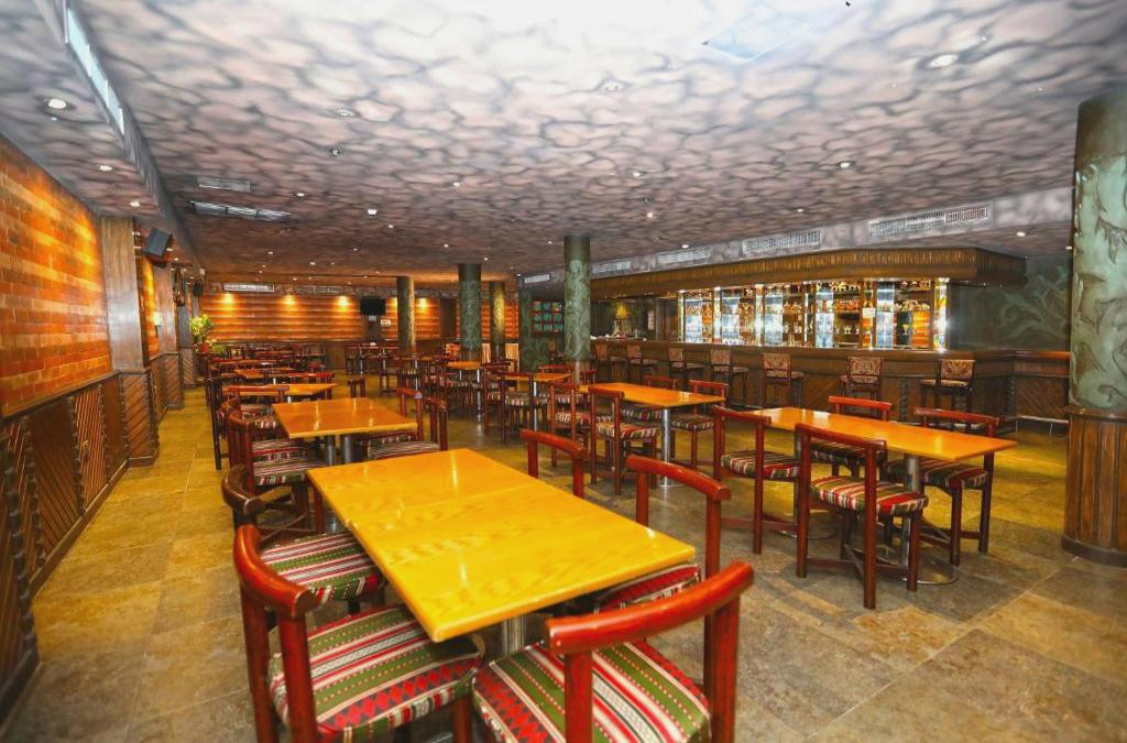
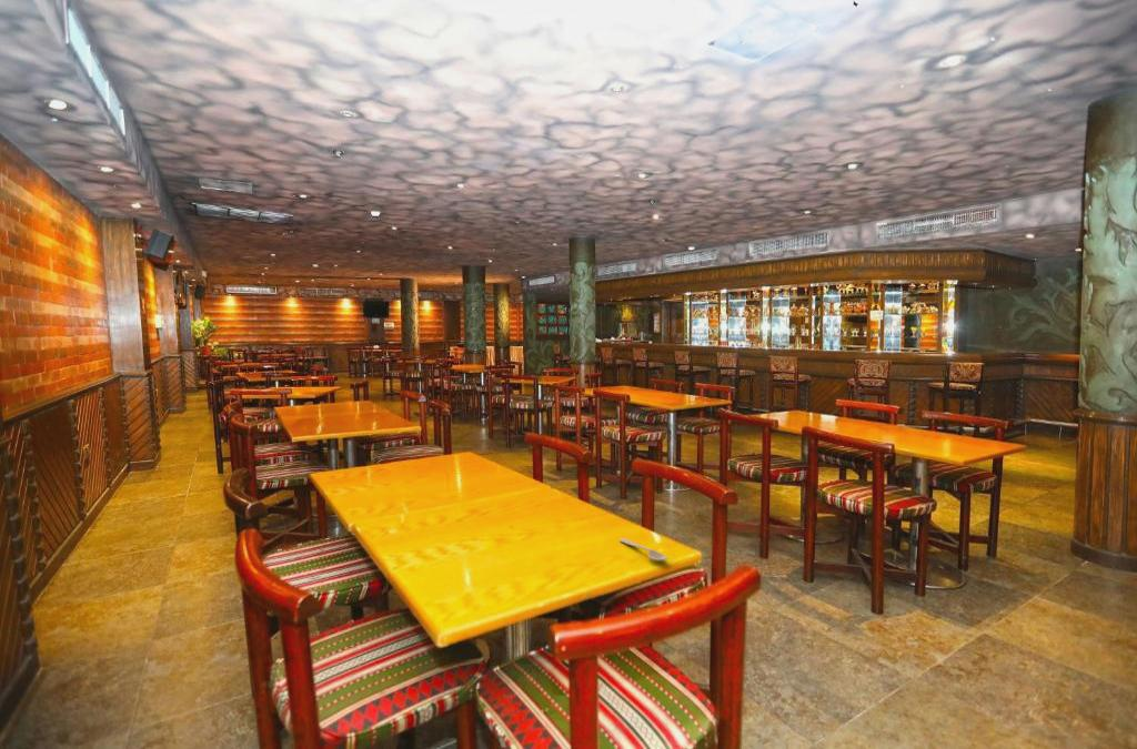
+ spoon [618,537,670,561]
